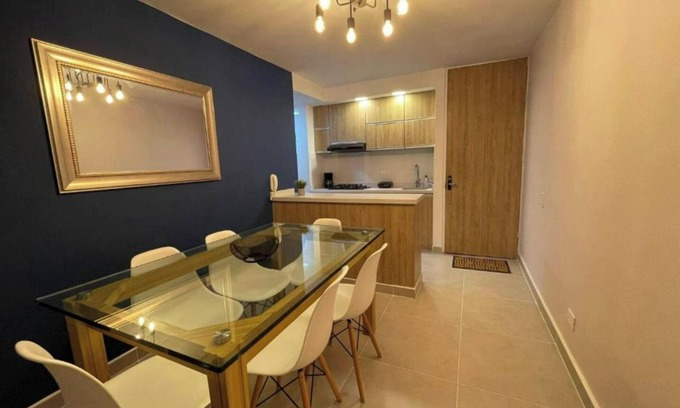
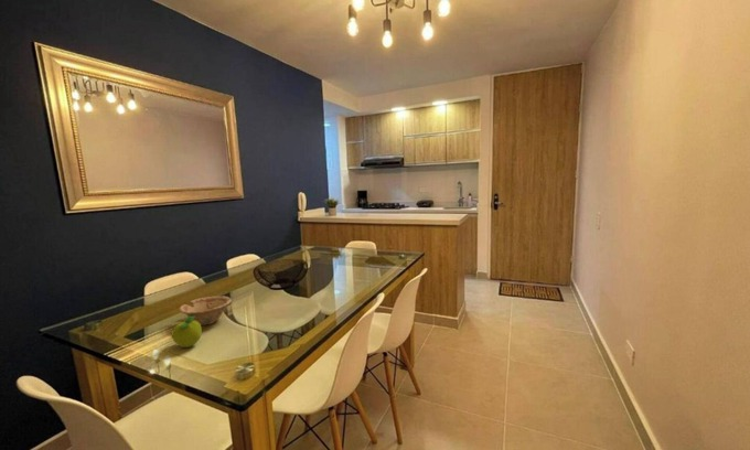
+ fruit [171,317,203,349]
+ dish [179,296,233,326]
